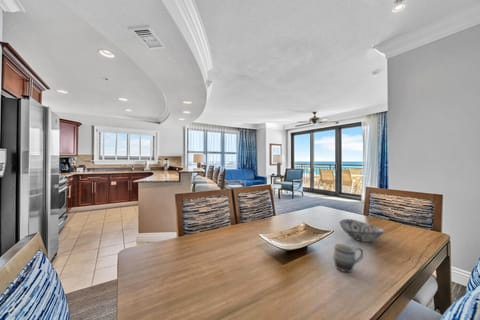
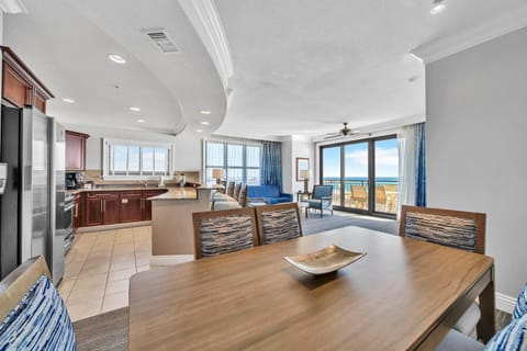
- decorative bowl [338,218,386,243]
- mug [333,243,364,273]
